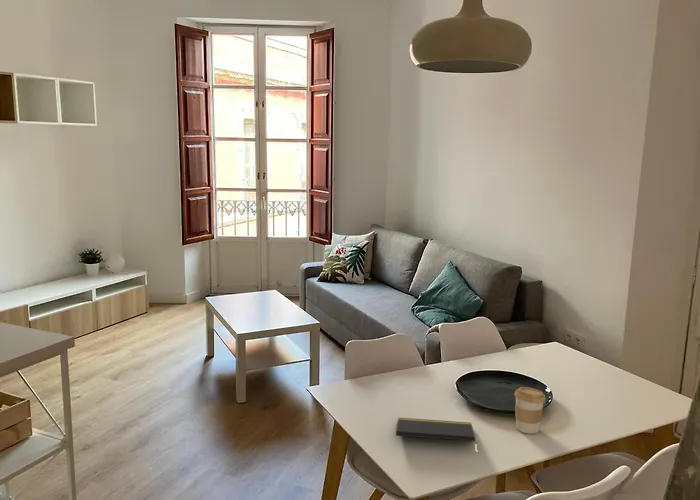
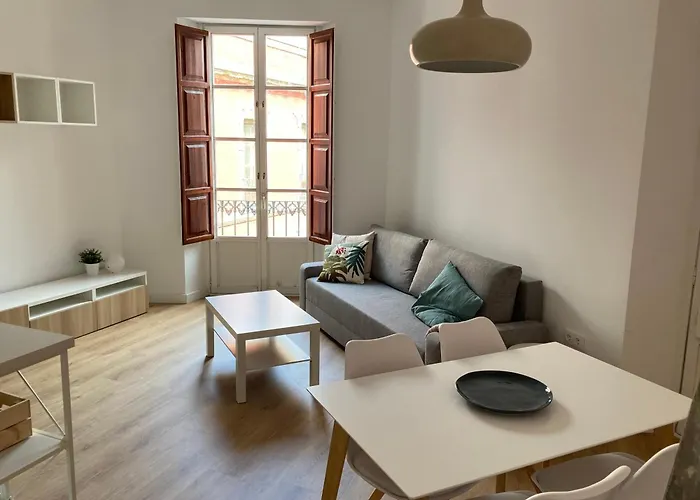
- notepad [395,417,476,443]
- coffee cup [514,386,546,435]
